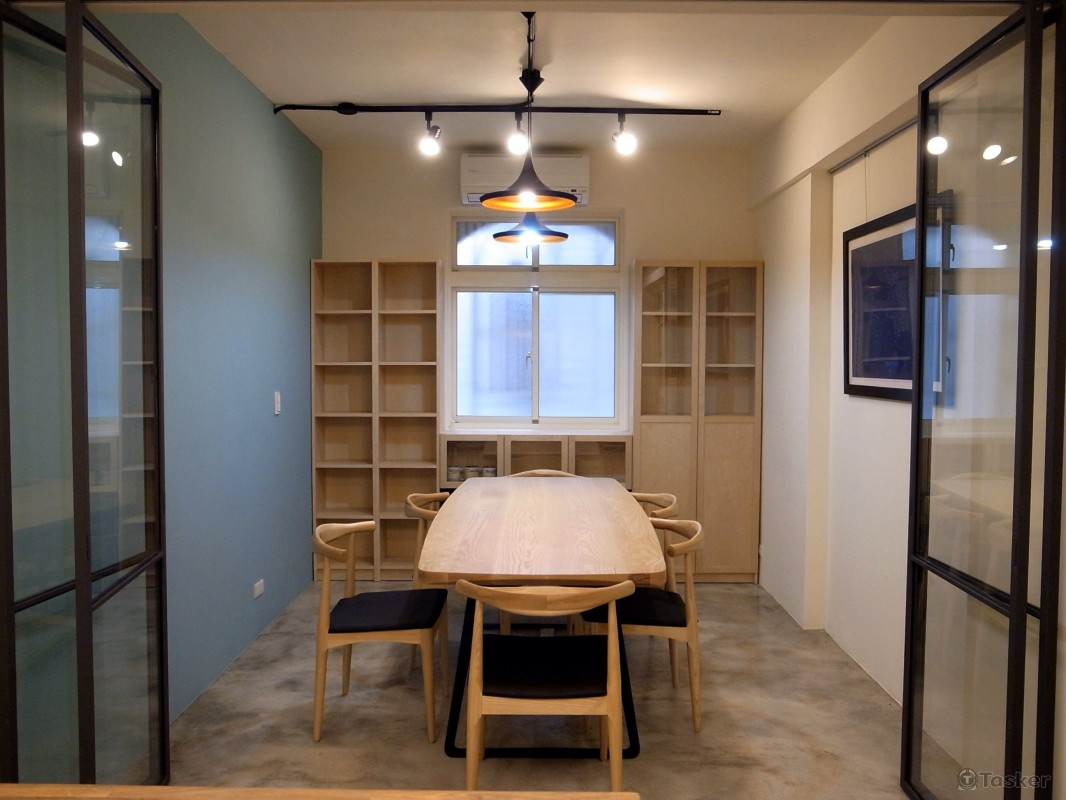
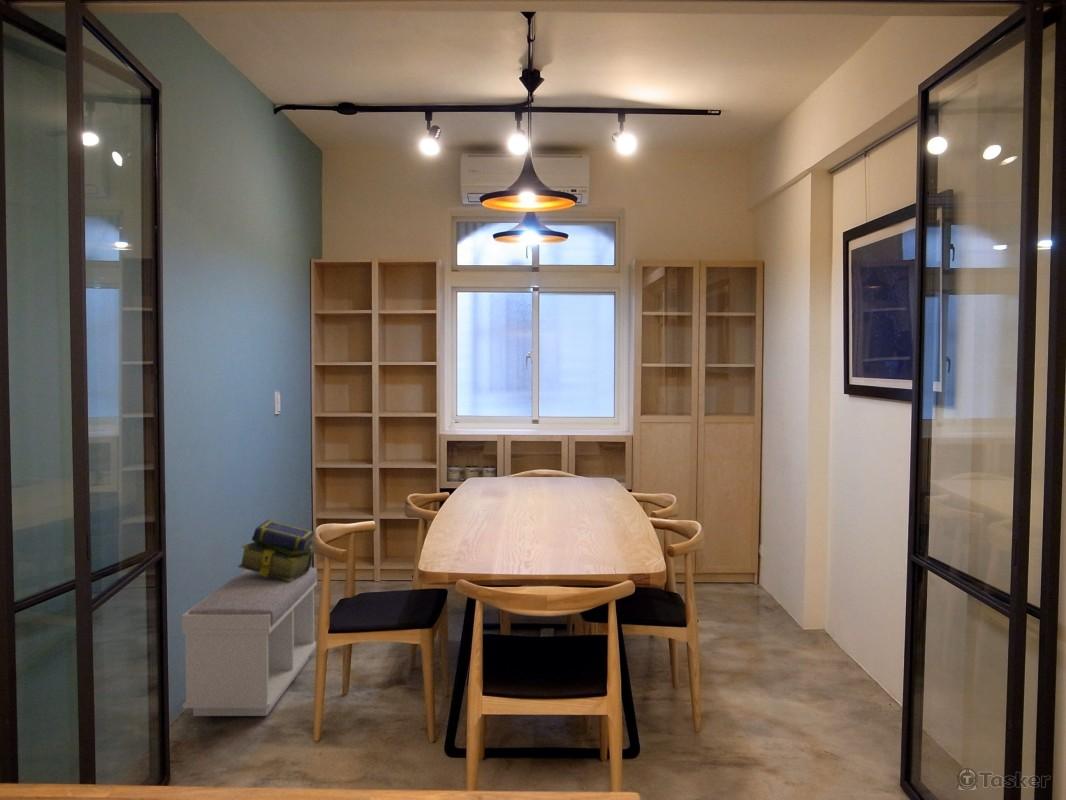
+ bench [181,566,318,717]
+ stack of books [237,519,315,581]
